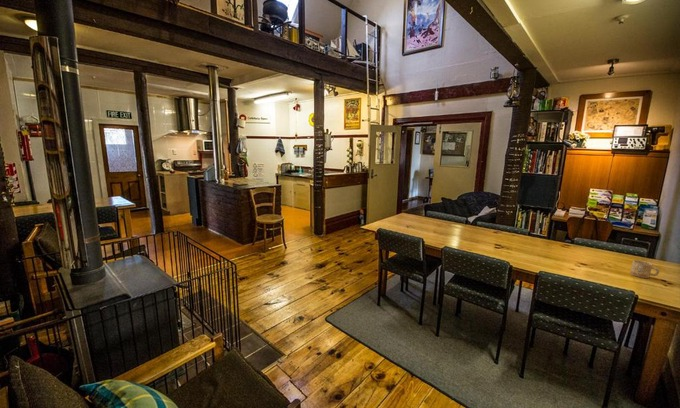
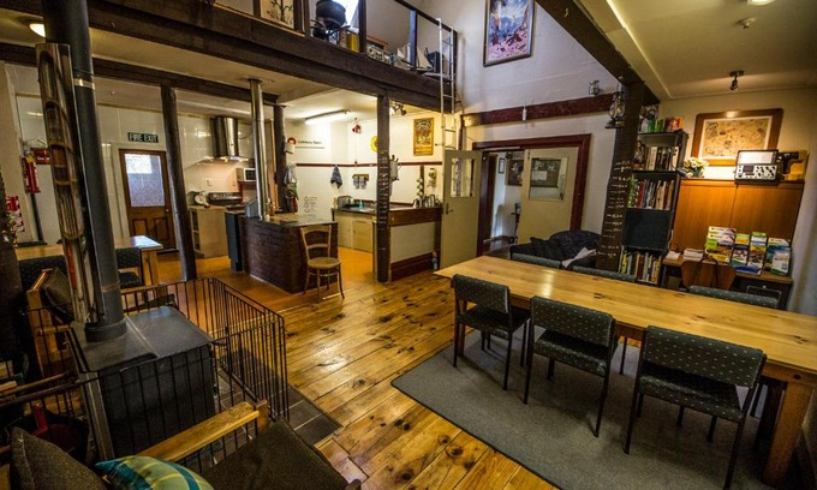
- mug [629,259,660,279]
